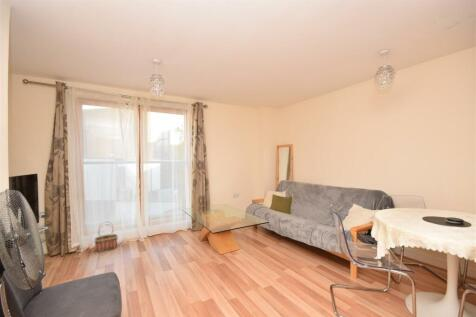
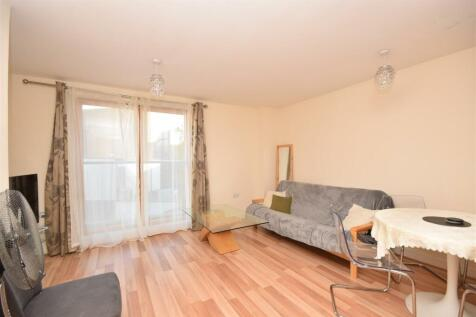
- basket [93,221,119,253]
